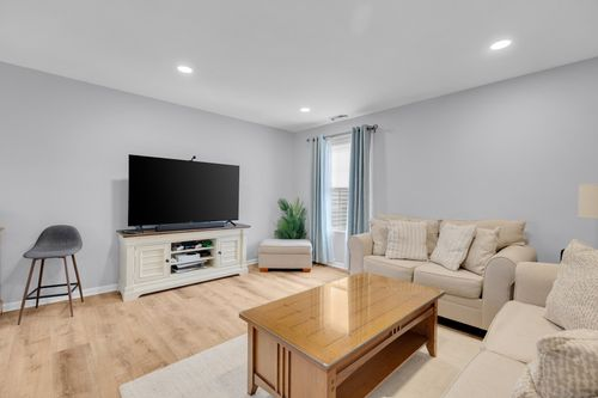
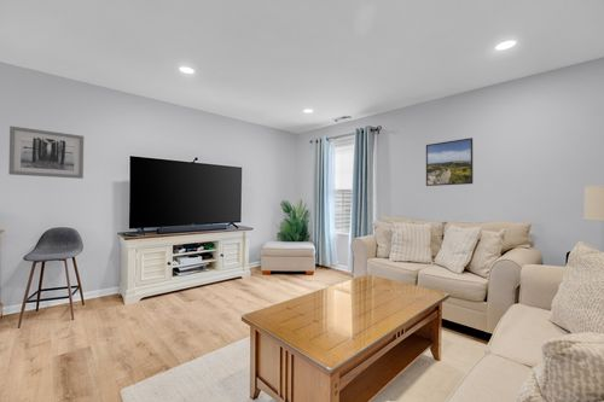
+ wall art [7,126,85,180]
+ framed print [425,136,474,187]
